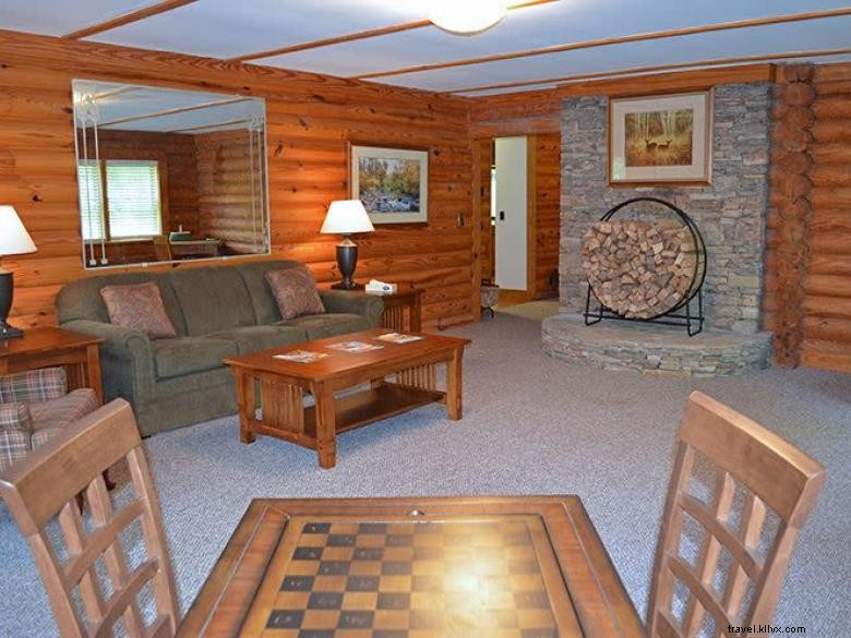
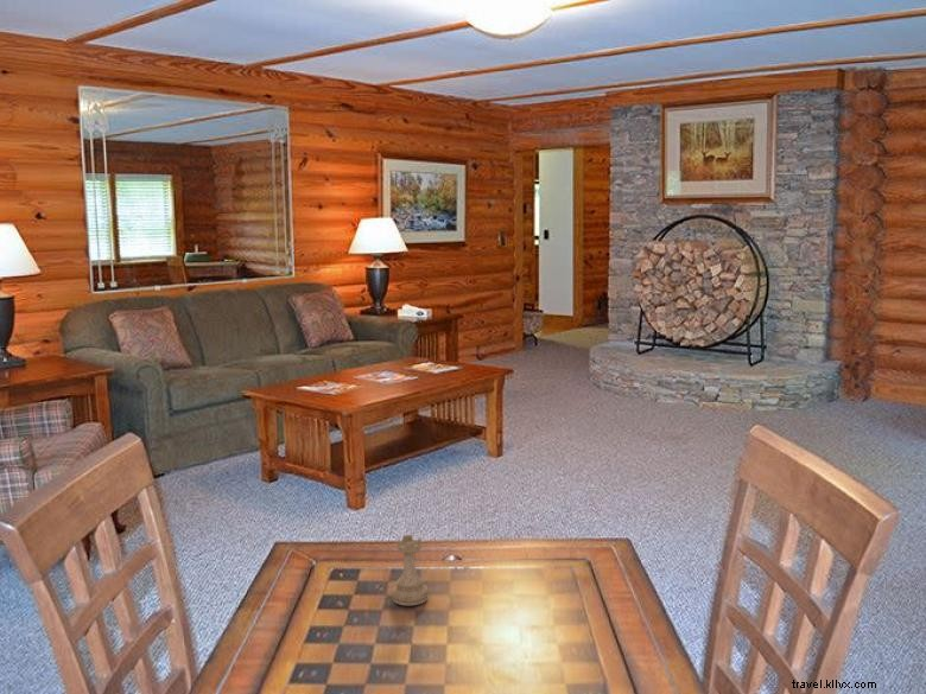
+ chess piece [392,534,429,606]
